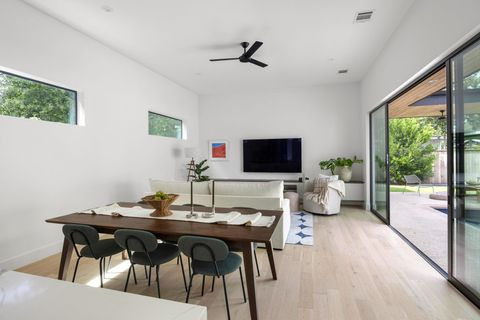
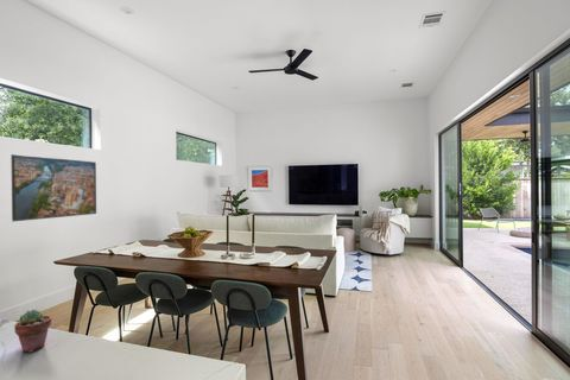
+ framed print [10,153,97,222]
+ potted succulent [13,309,52,354]
